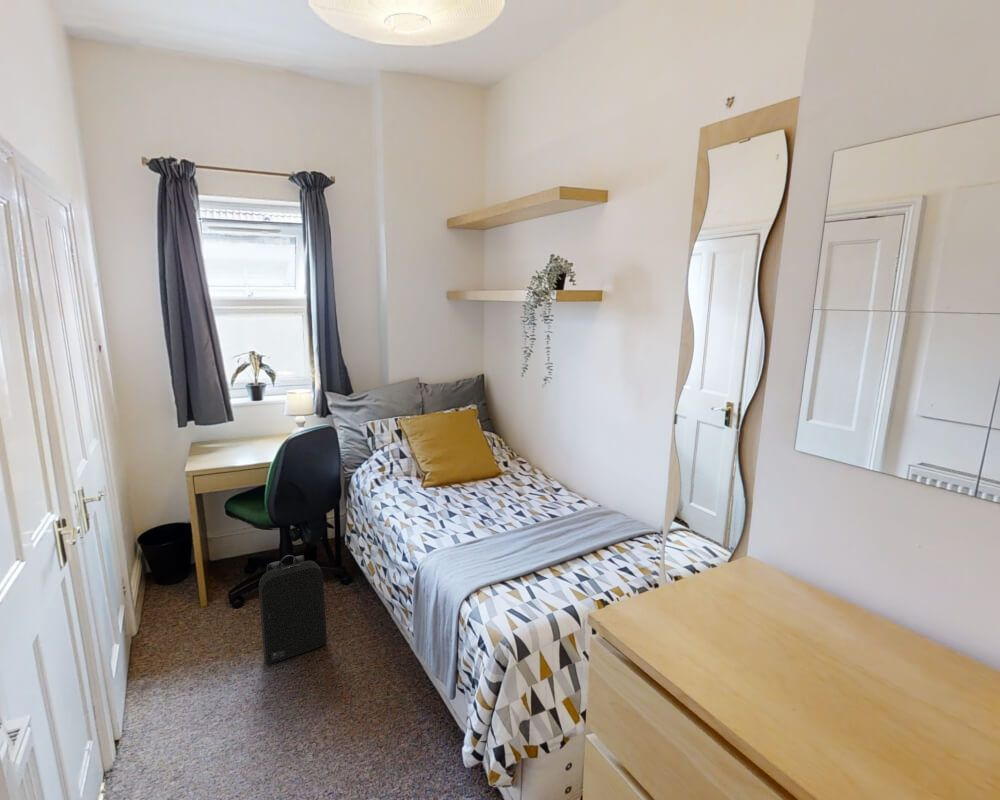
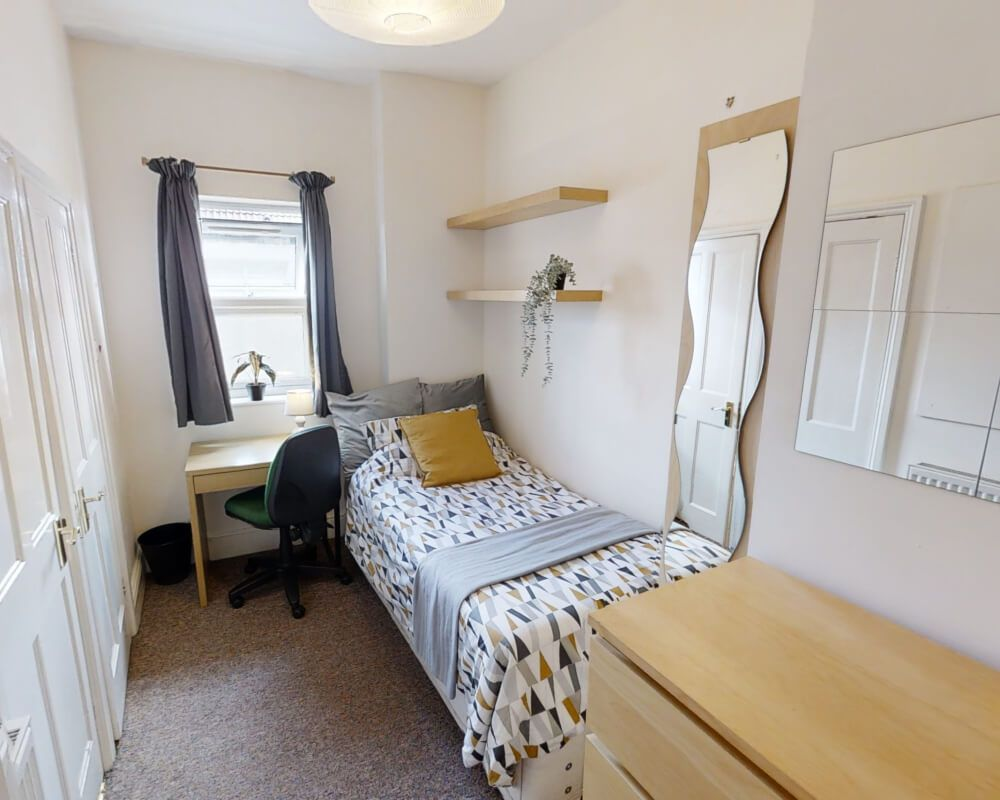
- backpack [258,554,328,665]
